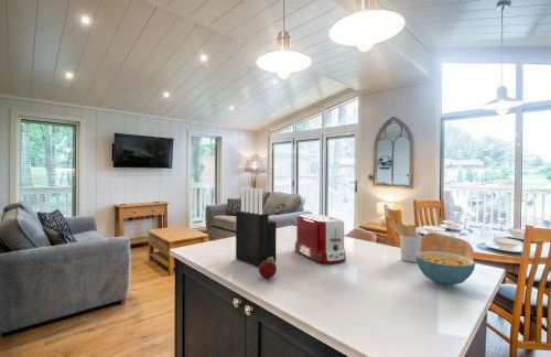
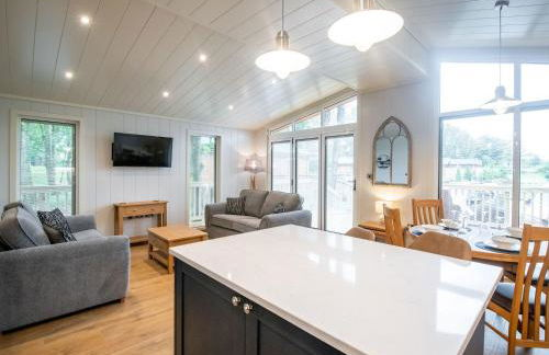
- cereal bowl [415,250,476,286]
- toaster [293,213,347,266]
- utensil holder [388,221,422,263]
- fruit [258,257,278,280]
- knife block [235,186,278,269]
